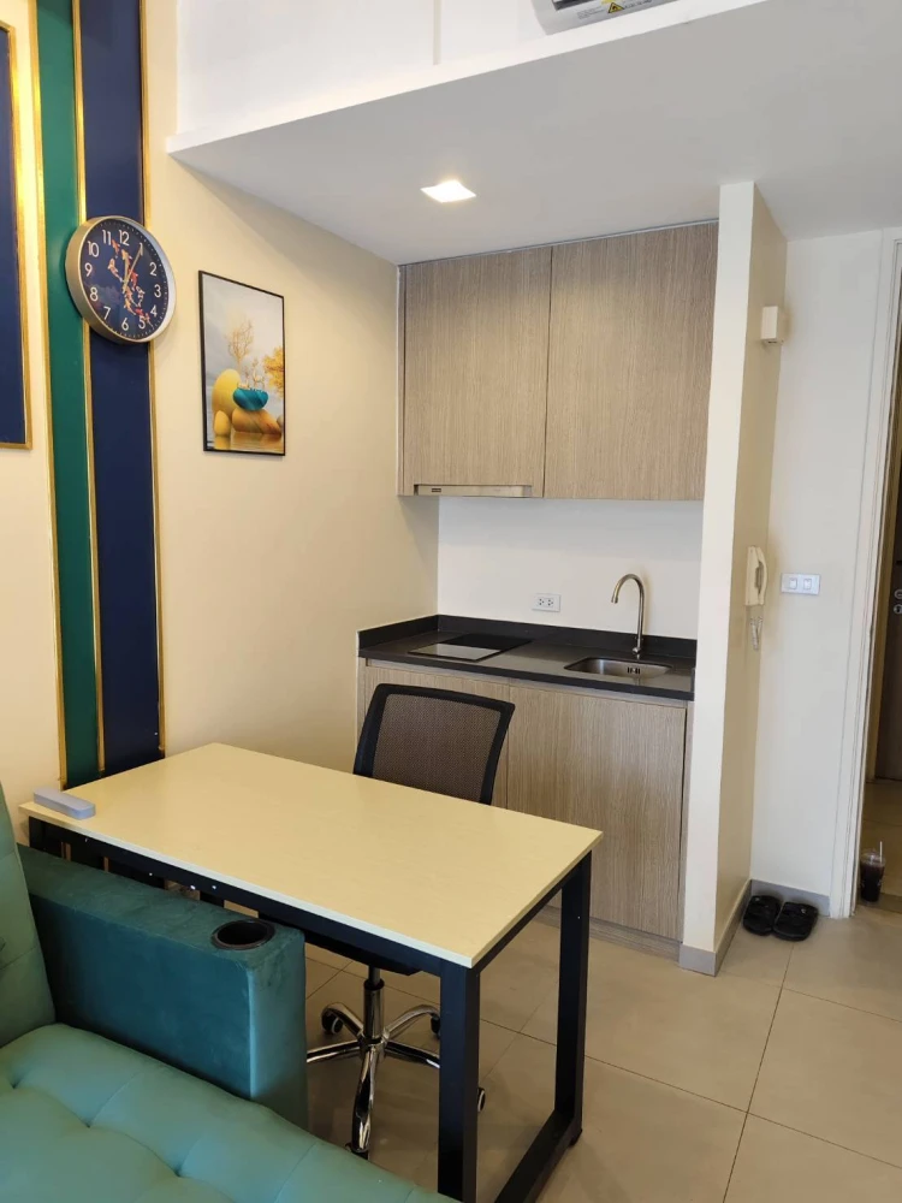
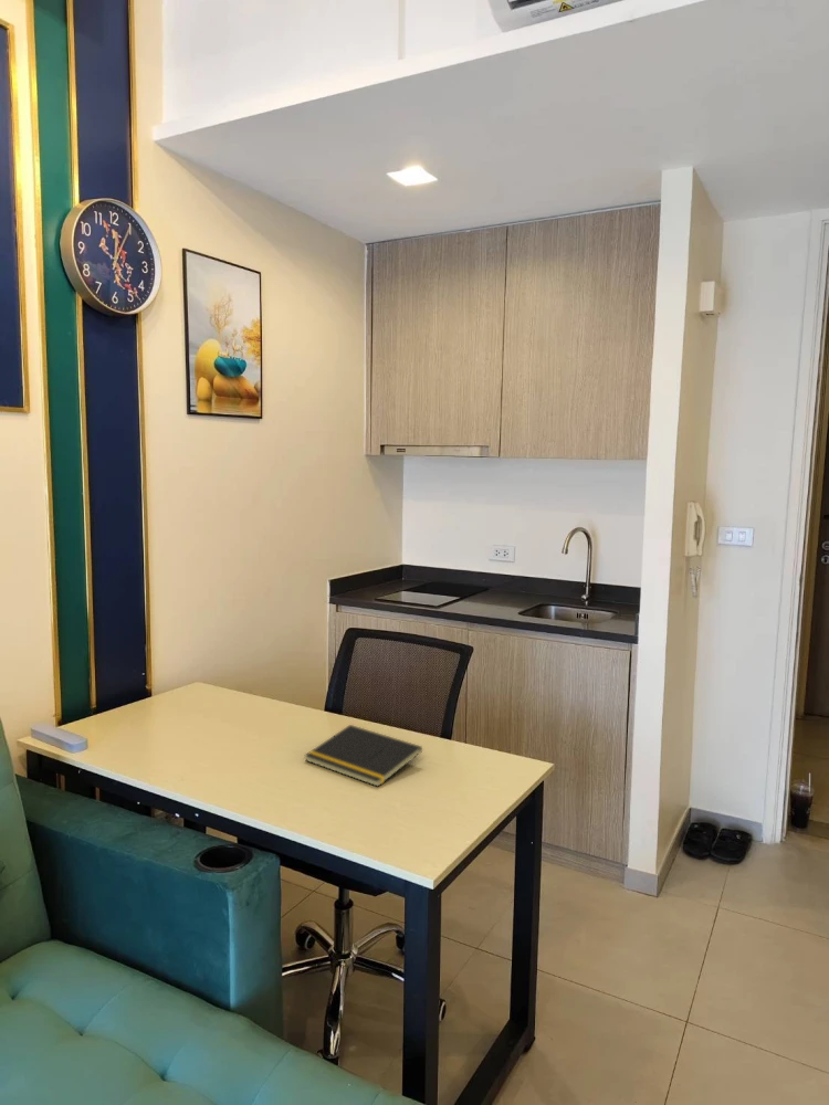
+ notepad [304,724,423,788]
